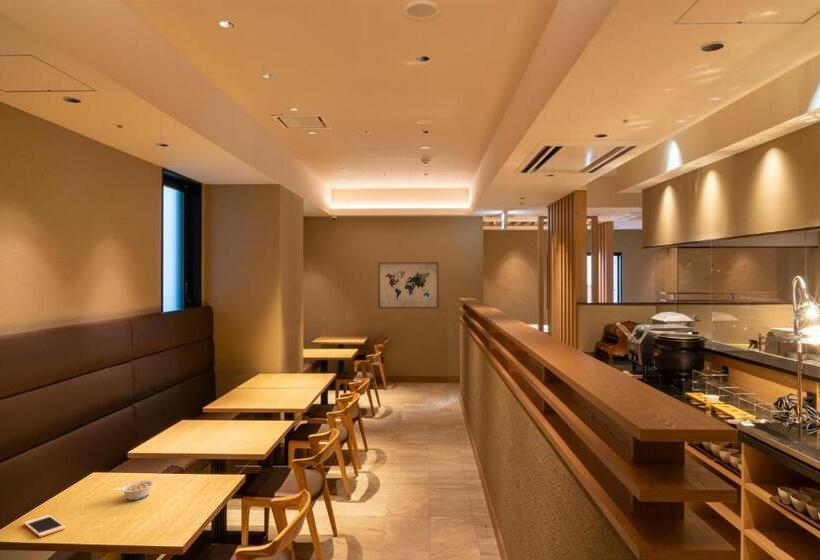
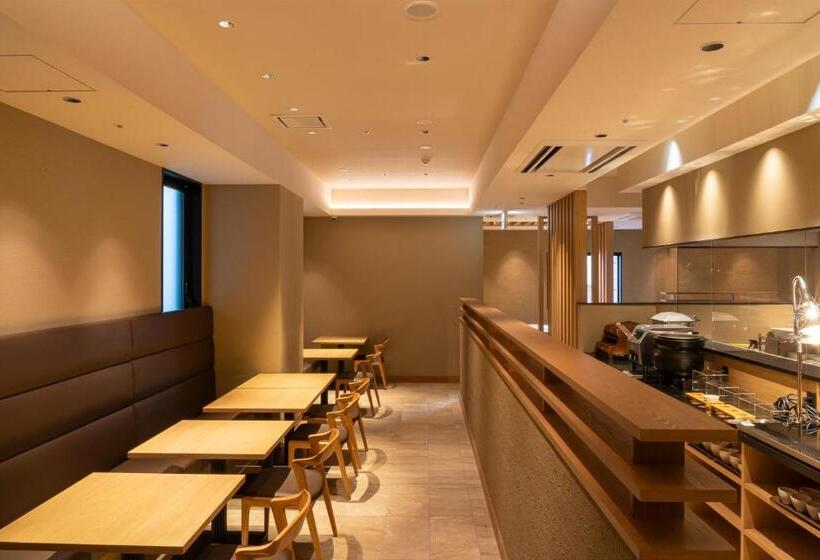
- cell phone [23,514,66,538]
- legume [113,479,154,501]
- wall art [377,261,440,310]
